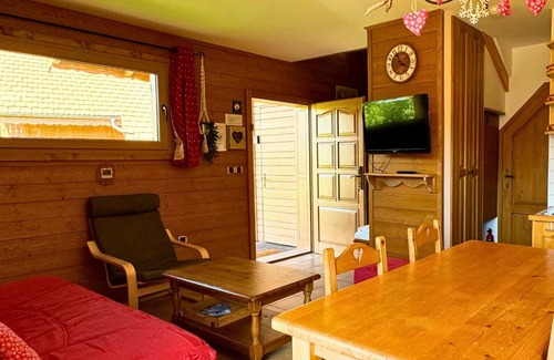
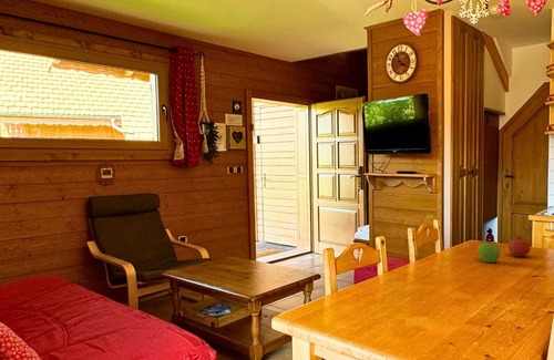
+ fruit [478,239,502,264]
+ fruit [507,235,532,257]
